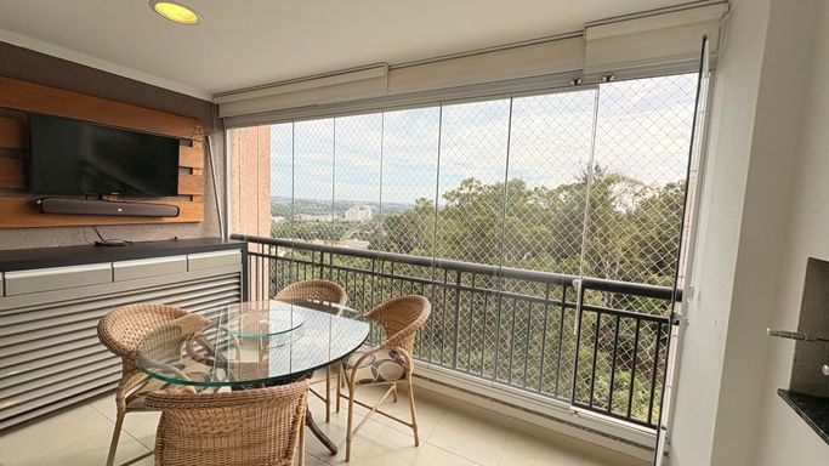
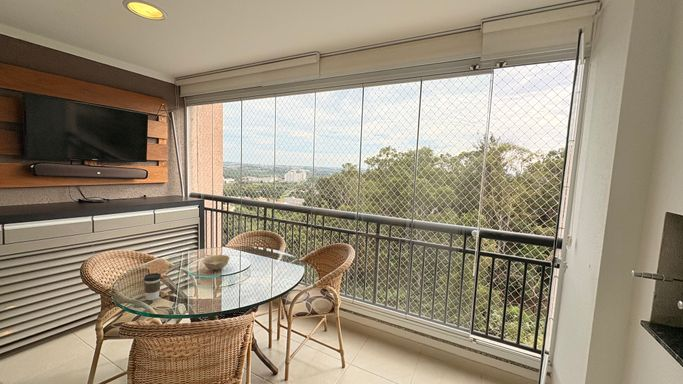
+ coffee cup [143,272,162,301]
+ bowl [202,254,230,273]
